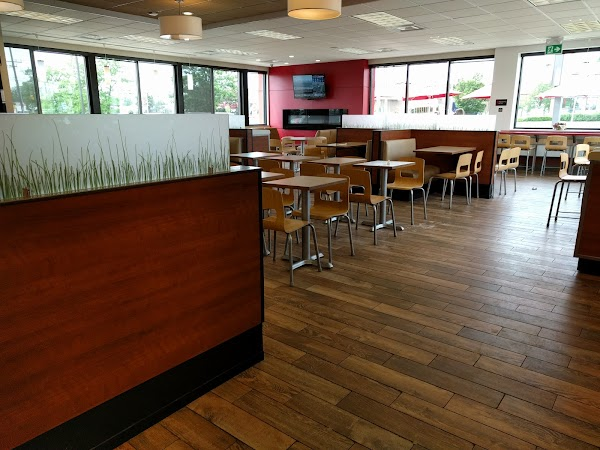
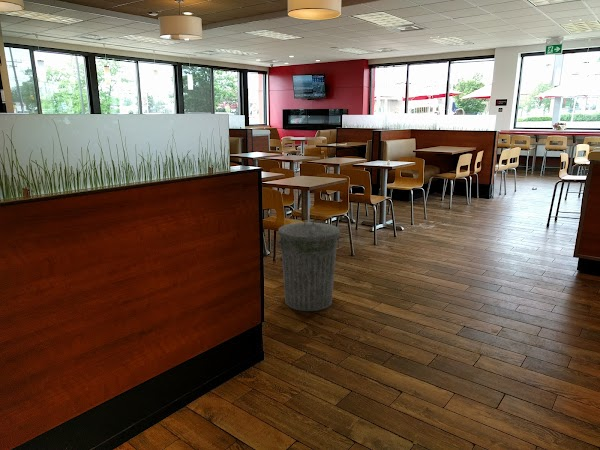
+ trash can [277,219,341,312]
